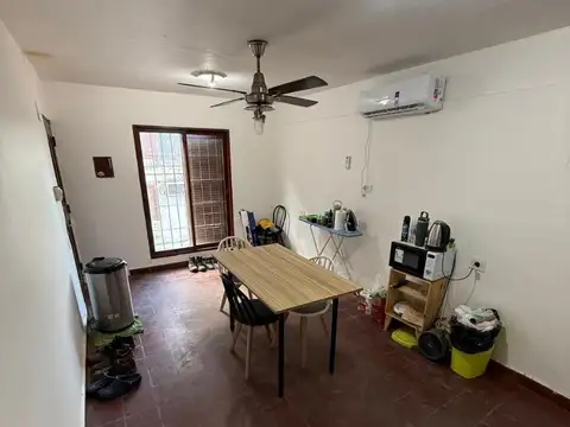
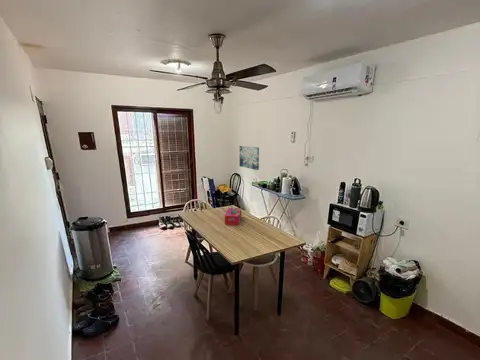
+ tissue box [224,207,242,226]
+ wall art [239,145,260,171]
